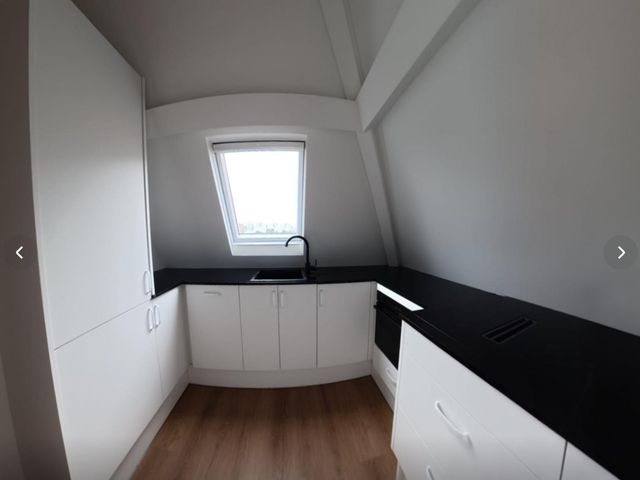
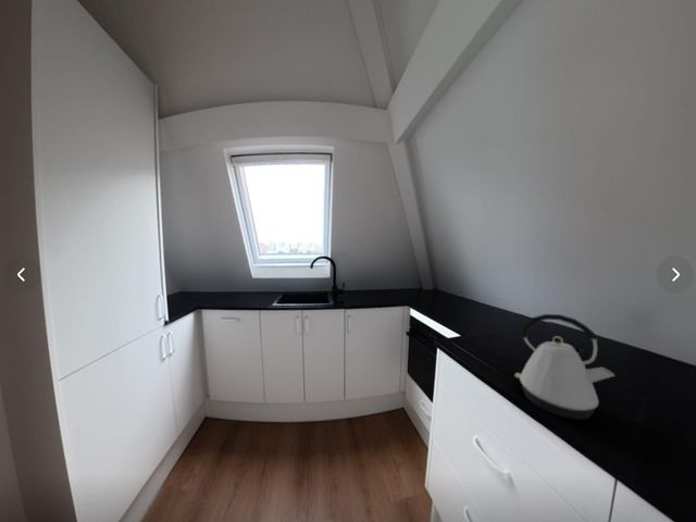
+ kettle [513,313,616,421]
